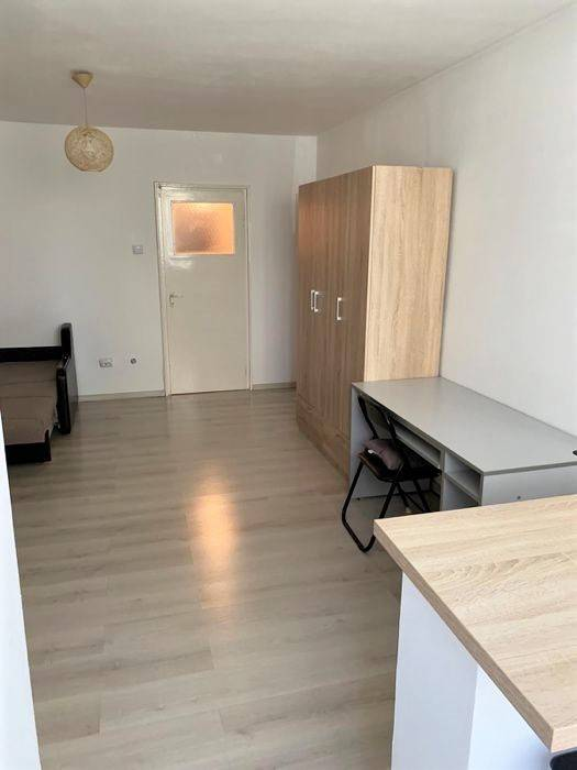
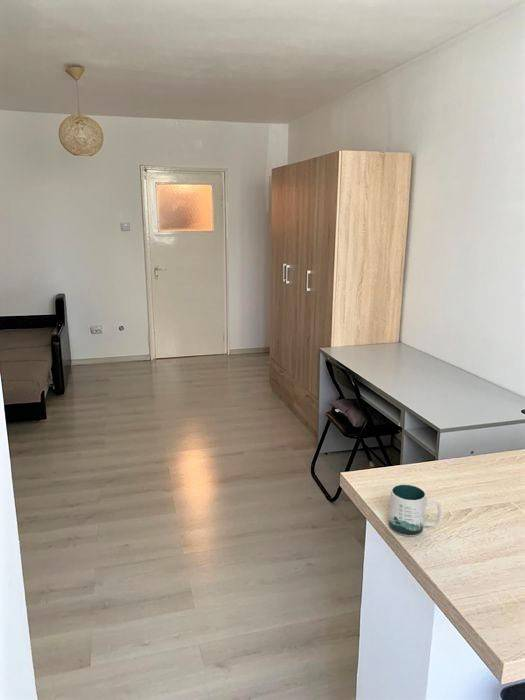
+ mug [388,483,442,537]
